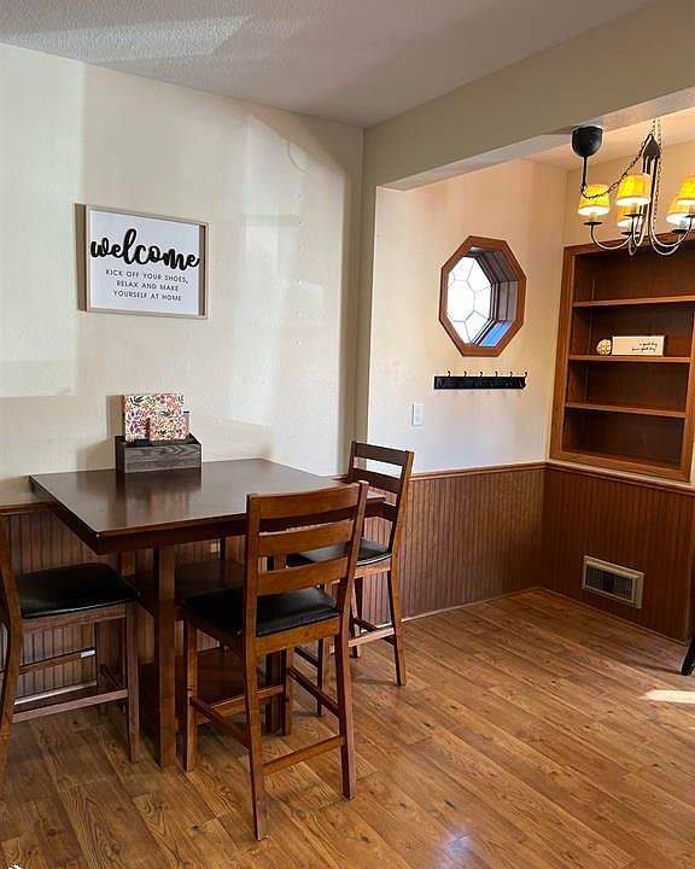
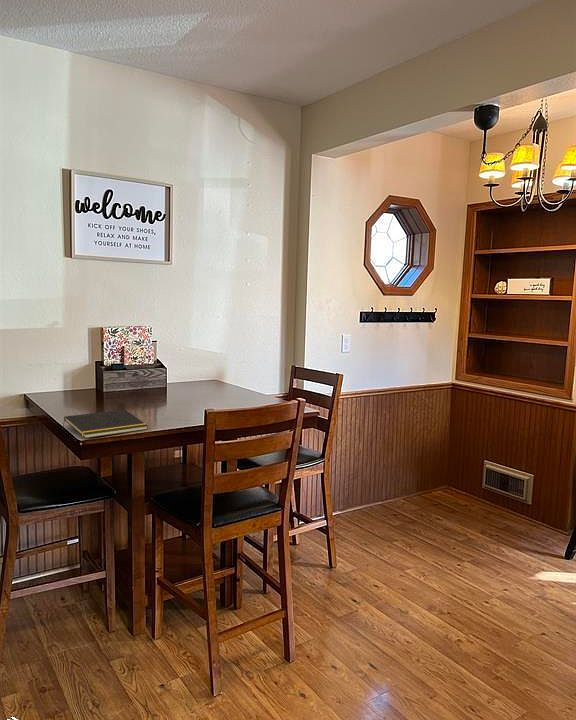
+ notepad [61,409,149,439]
